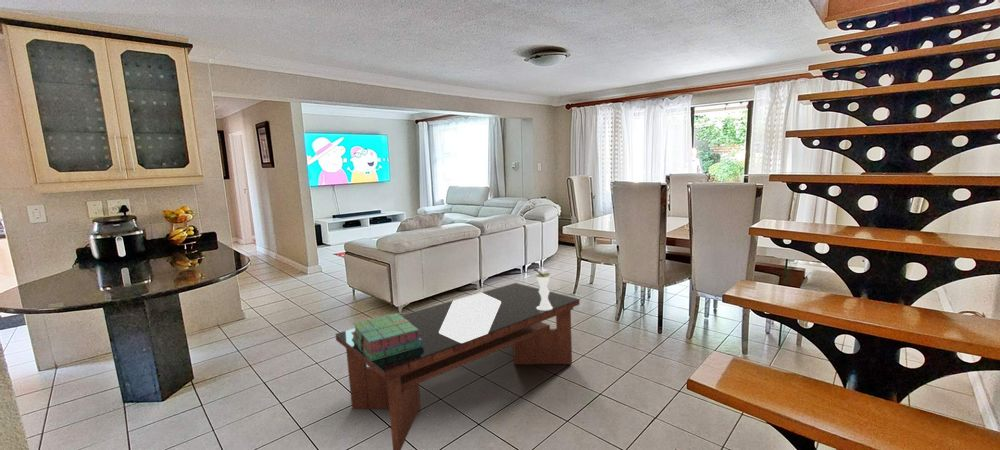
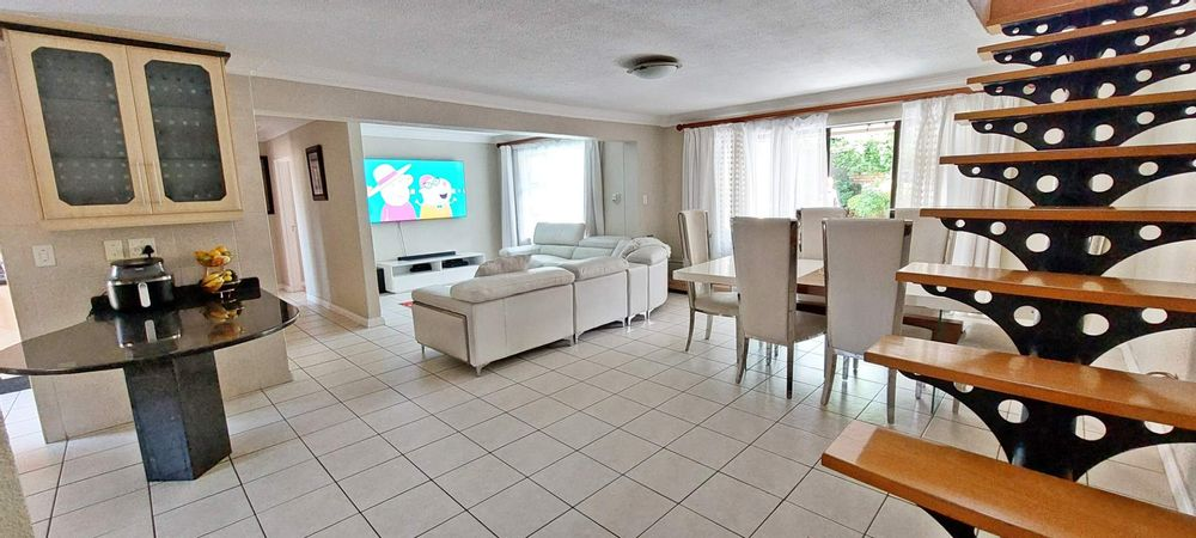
- coffee table [334,282,581,450]
- stack of books [351,312,423,361]
- vase [533,267,553,311]
